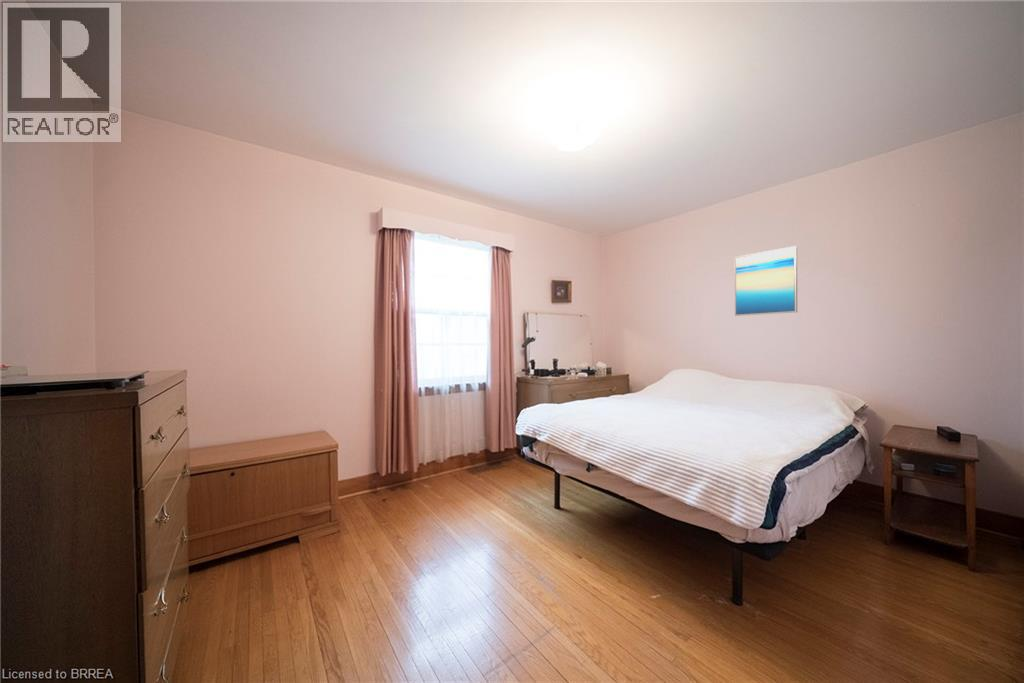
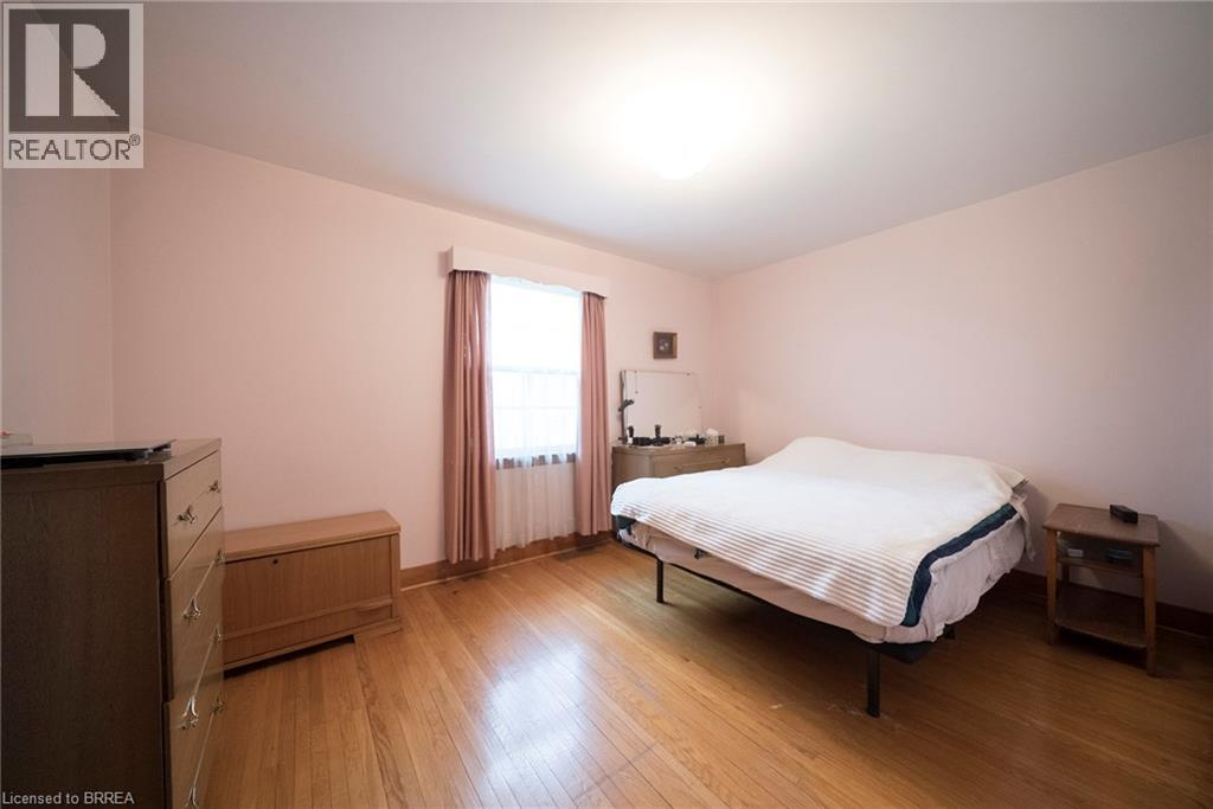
- wall art [733,245,798,317]
